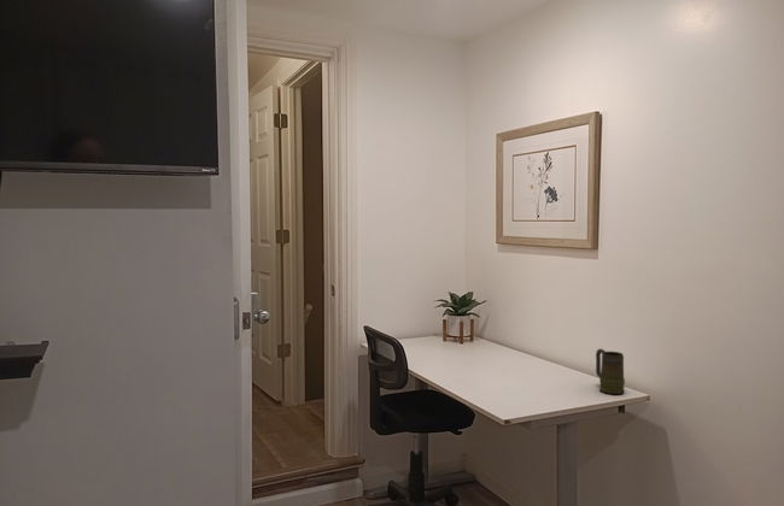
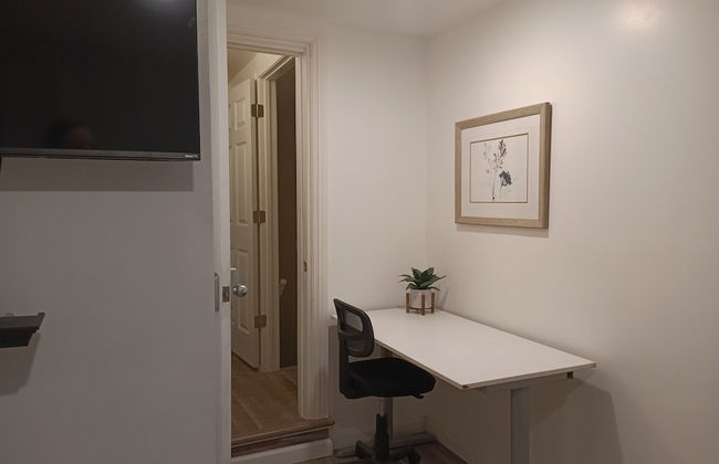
- mug [595,348,626,395]
